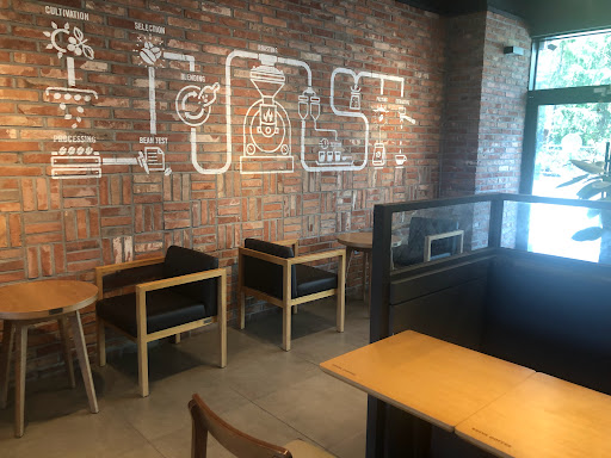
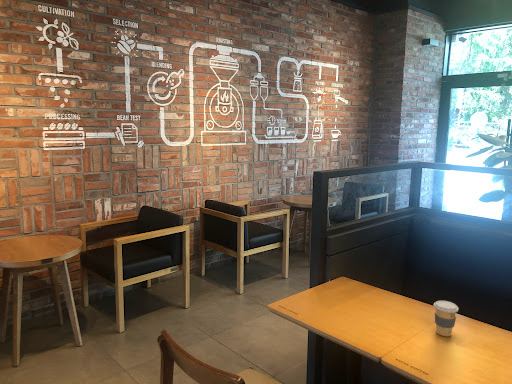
+ coffee cup [433,300,460,337]
